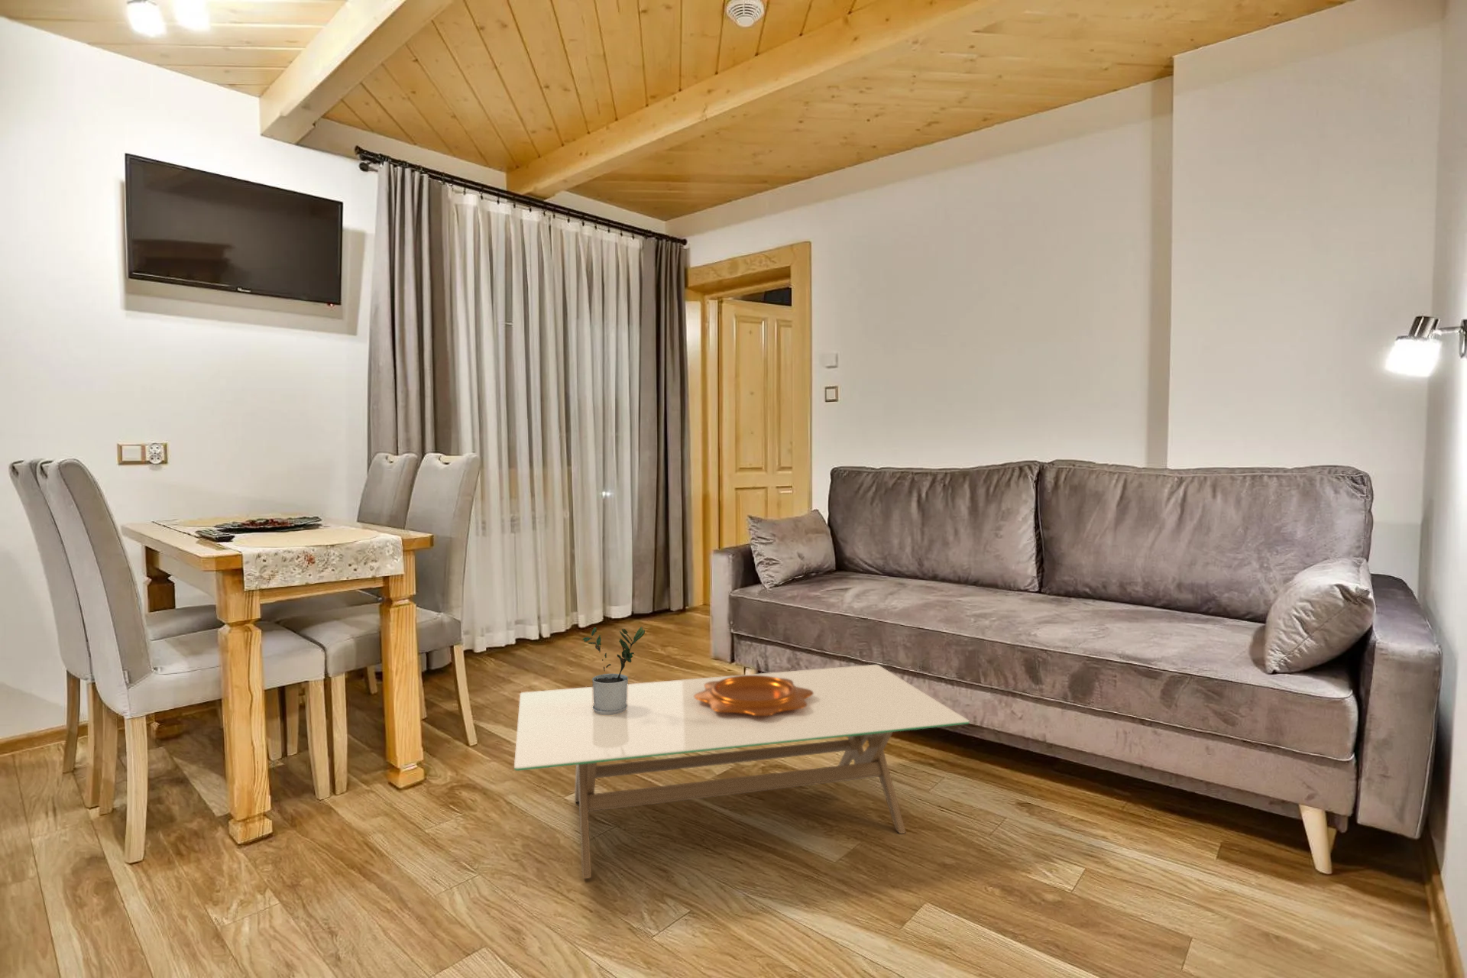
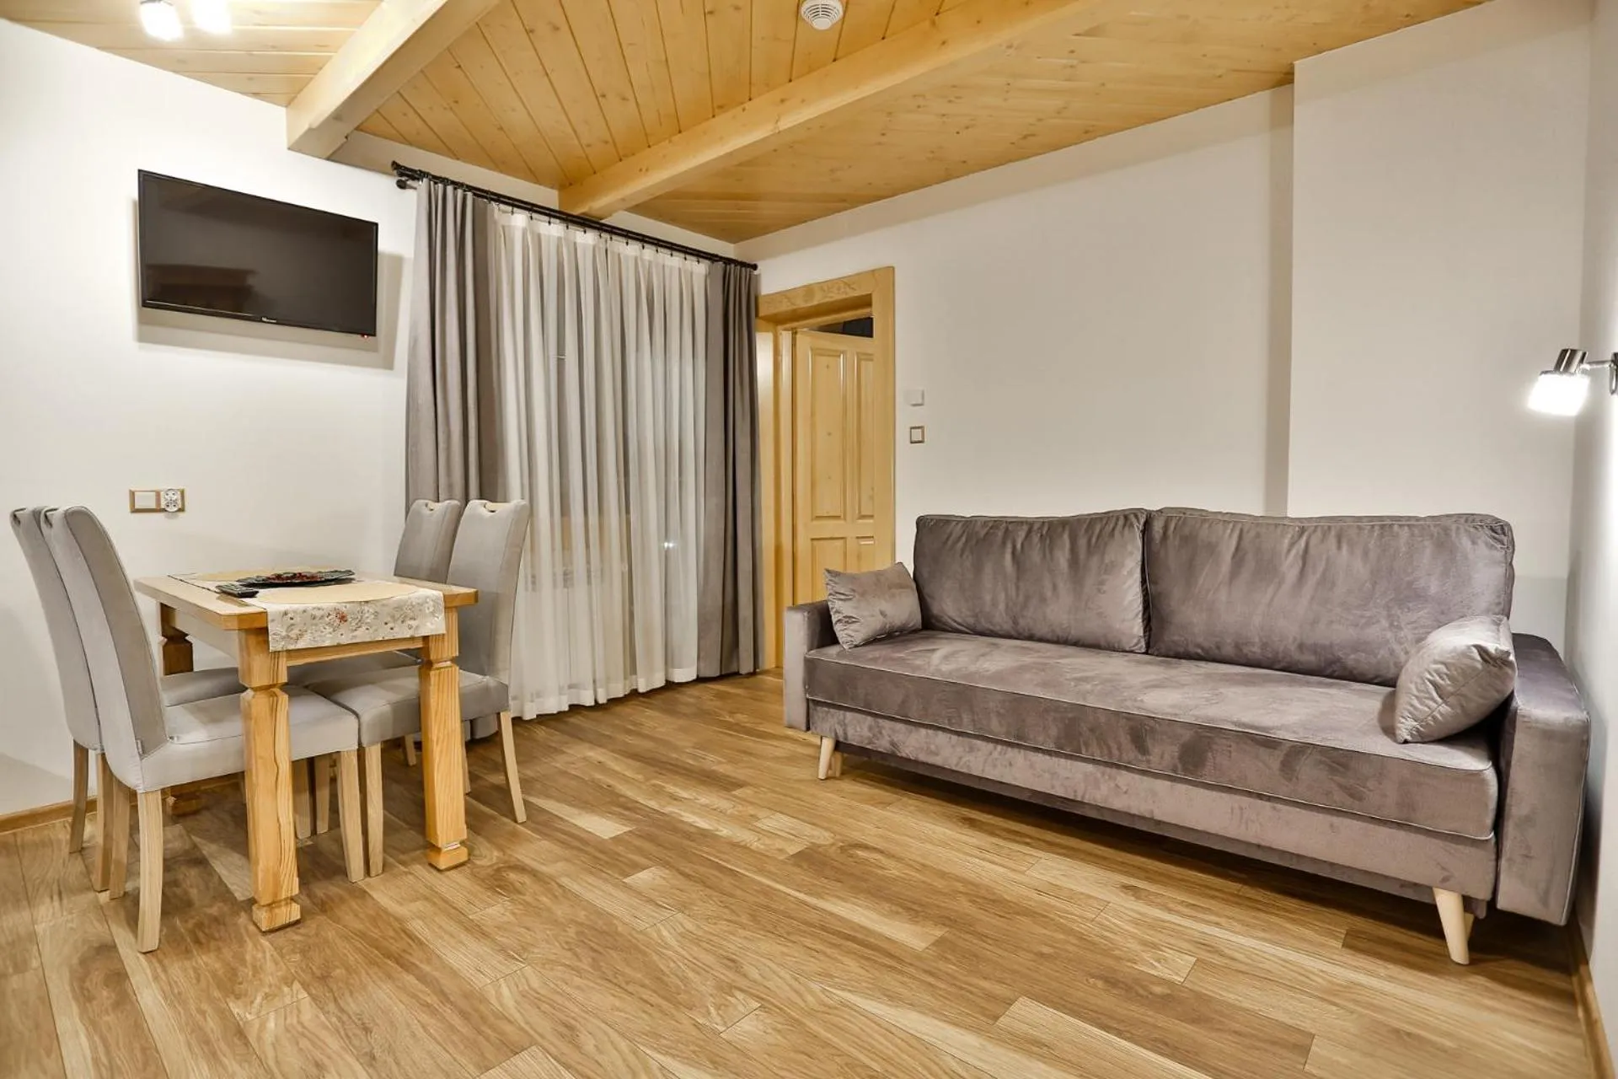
- decorative bowl [694,676,813,716]
- coffee table [513,664,970,880]
- potted plant [582,625,645,715]
